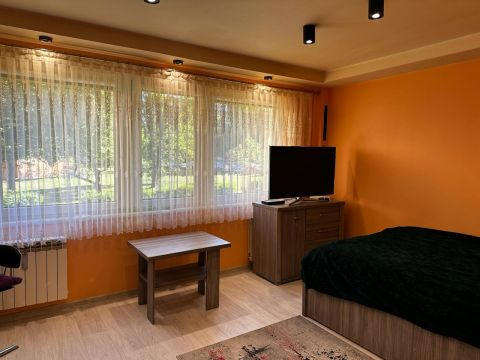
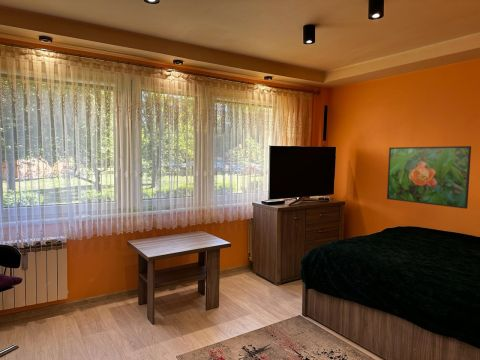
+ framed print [386,145,472,210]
